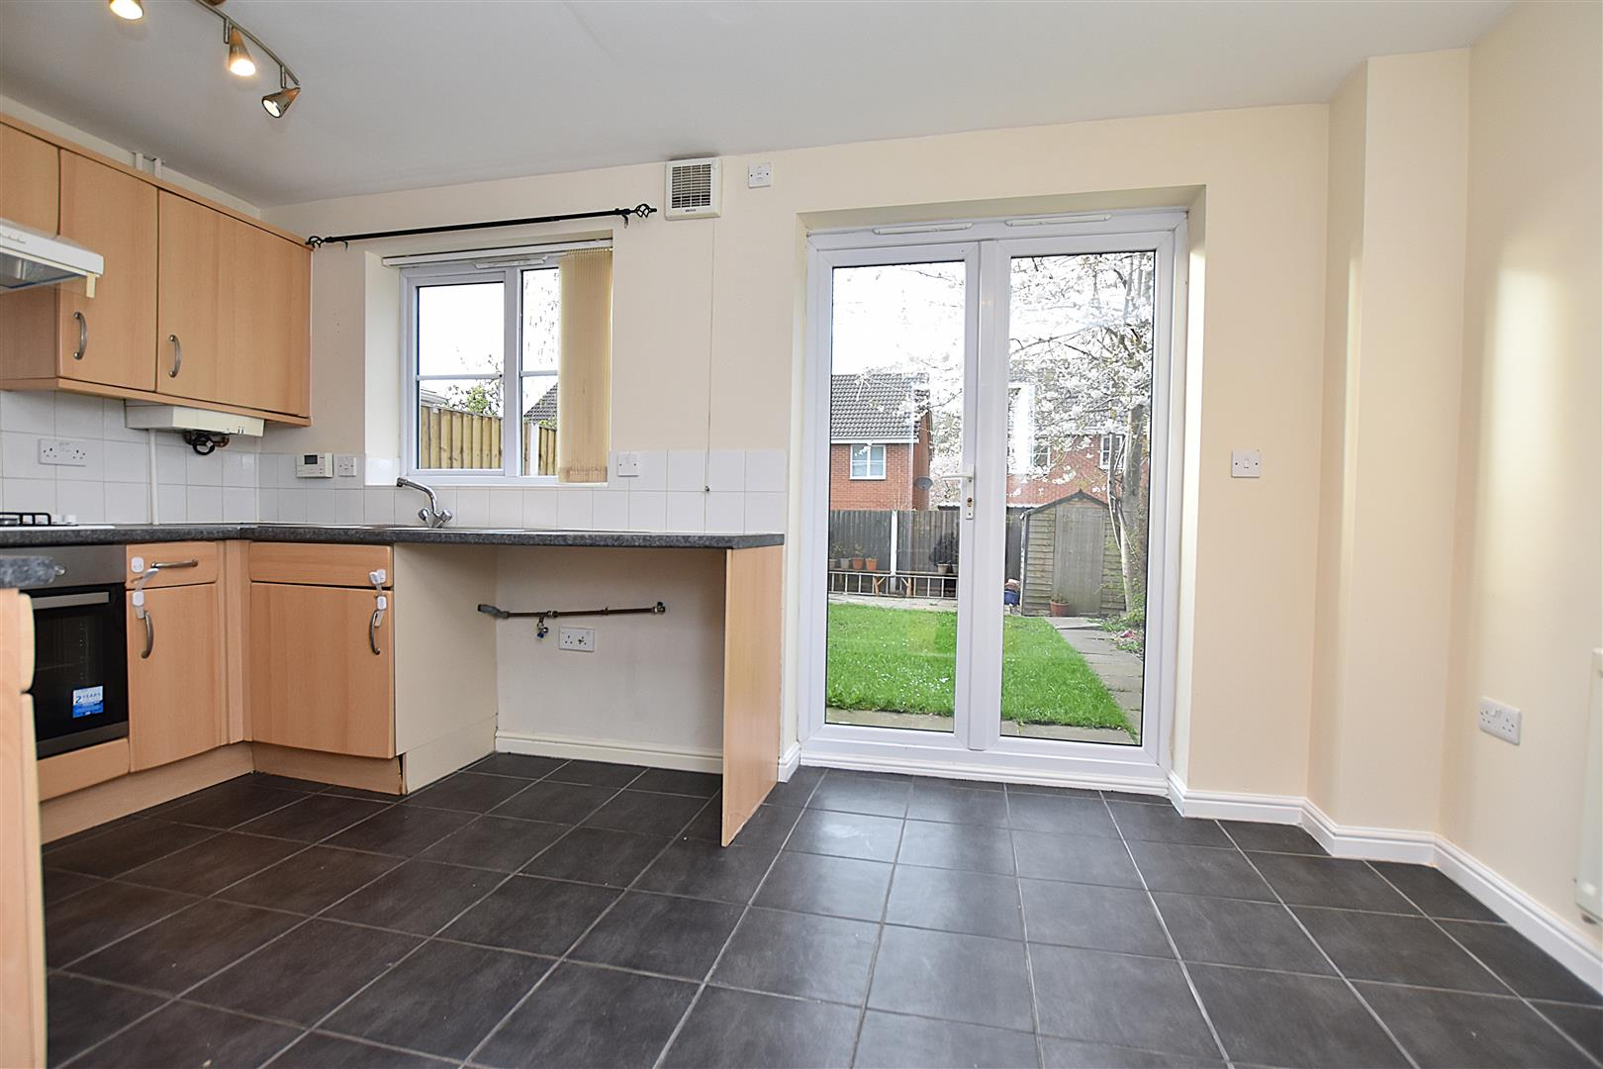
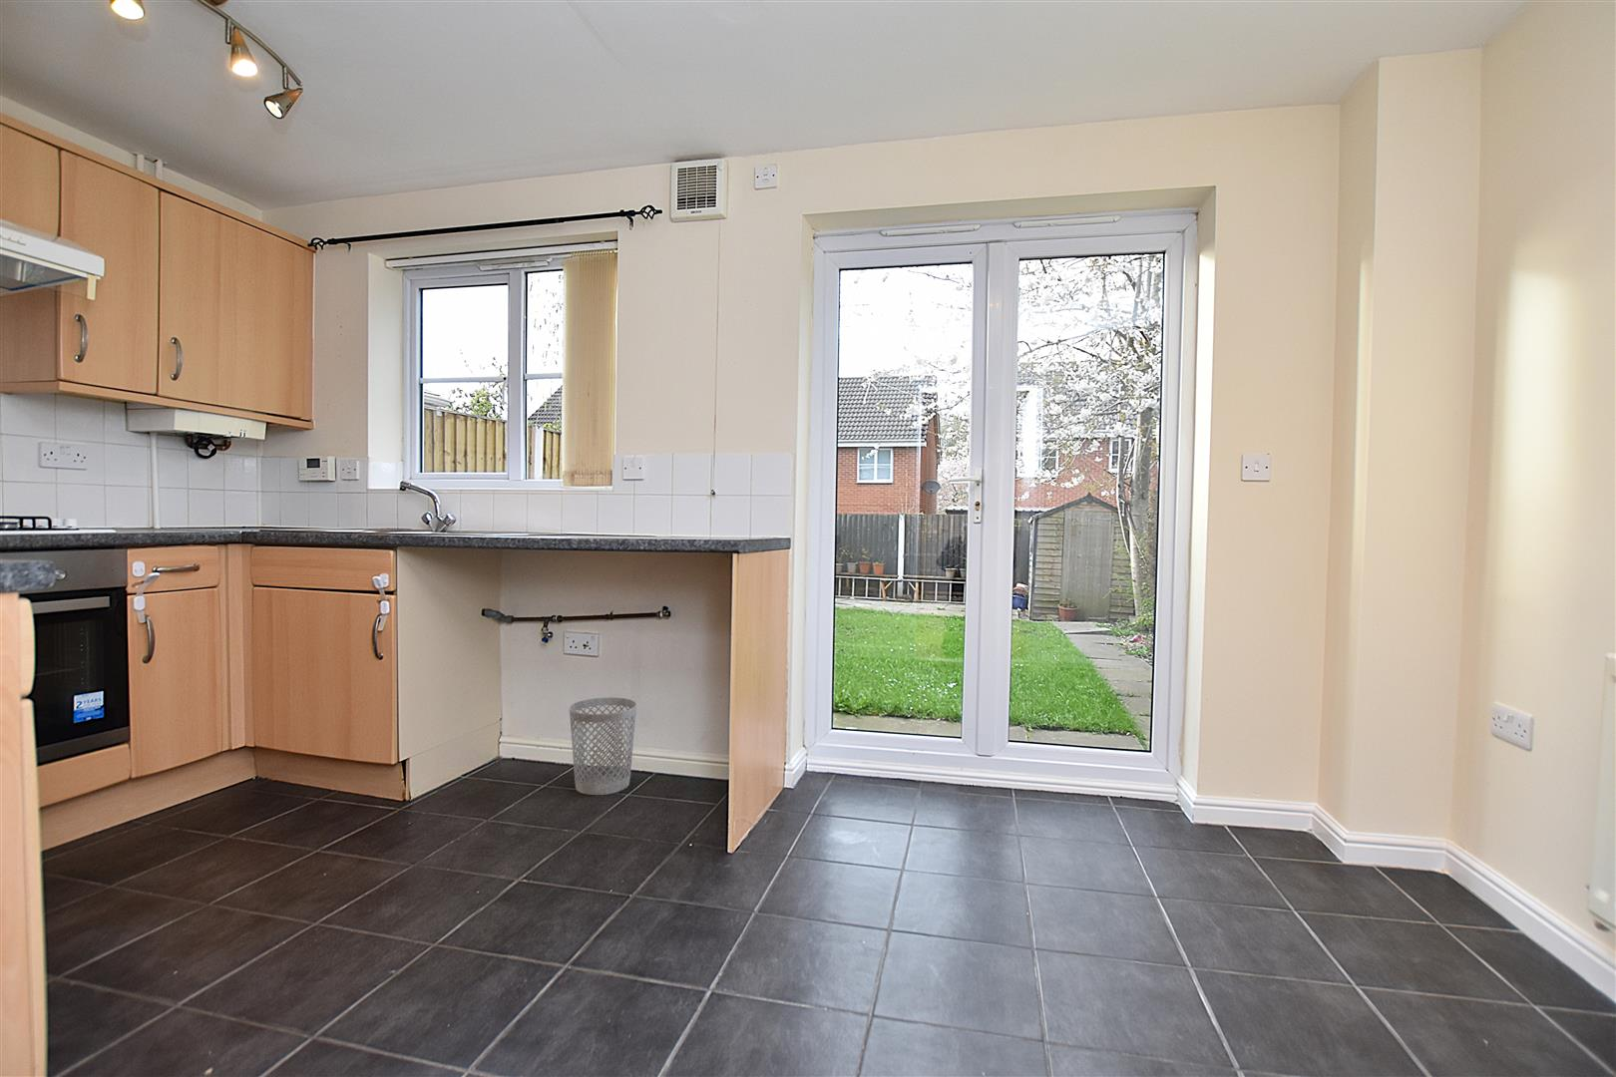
+ wastebasket [569,696,638,796]
